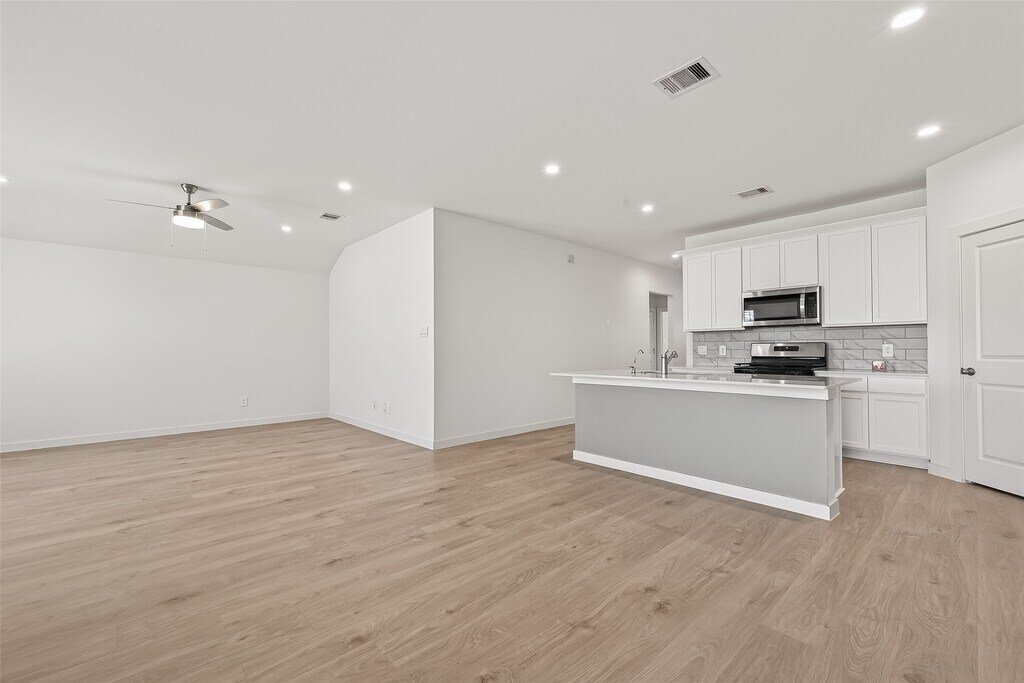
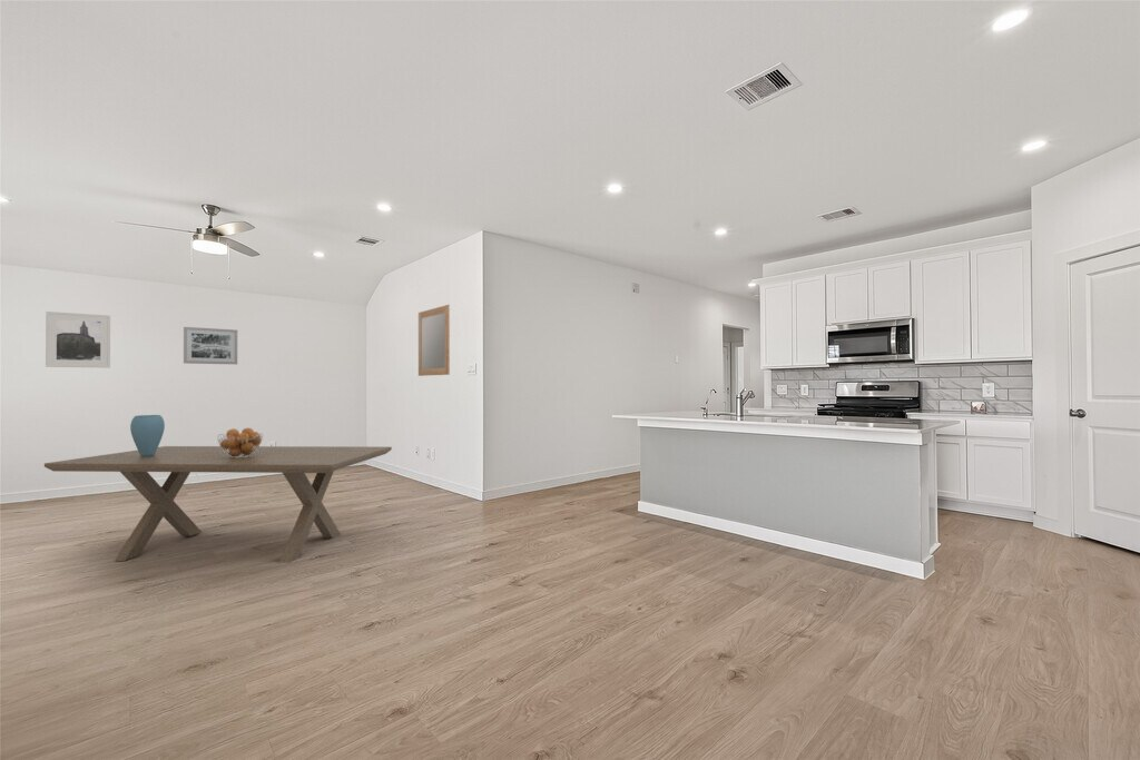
+ home mirror [417,304,451,377]
+ wall art [183,326,238,365]
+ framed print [45,310,111,368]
+ dining table [43,445,393,564]
+ fruit basket [216,426,264,457]
+ vase [129,414,166,456]
